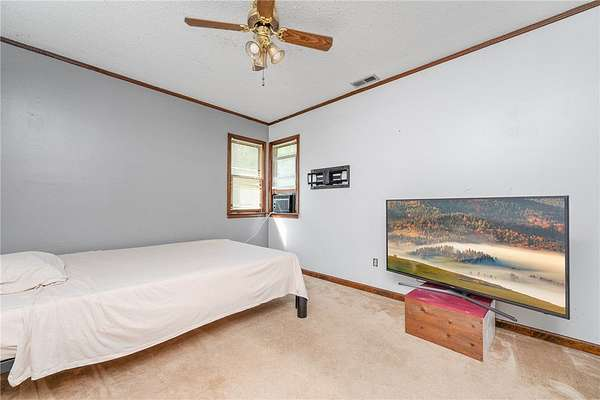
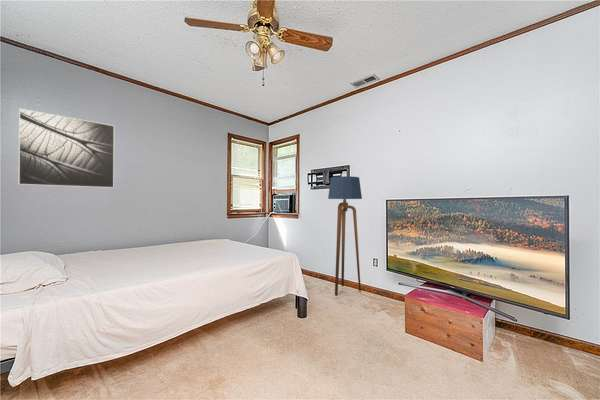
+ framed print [18,108,115,189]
+ floor lamp [327,175,363,297]
